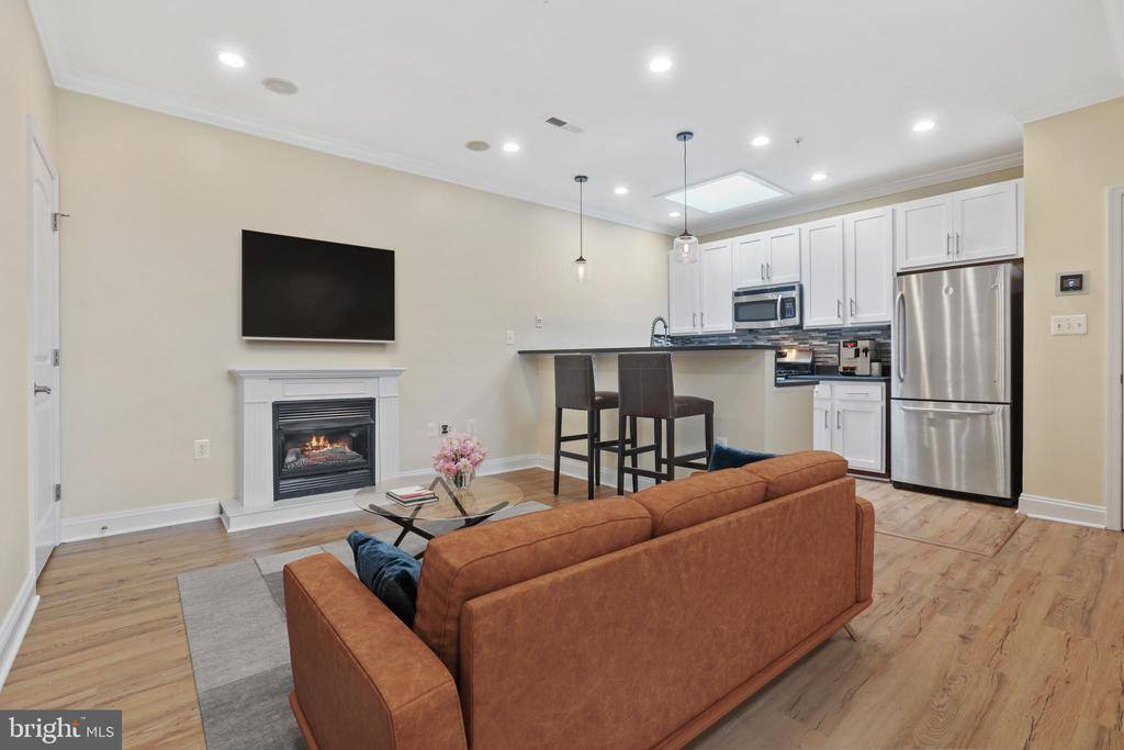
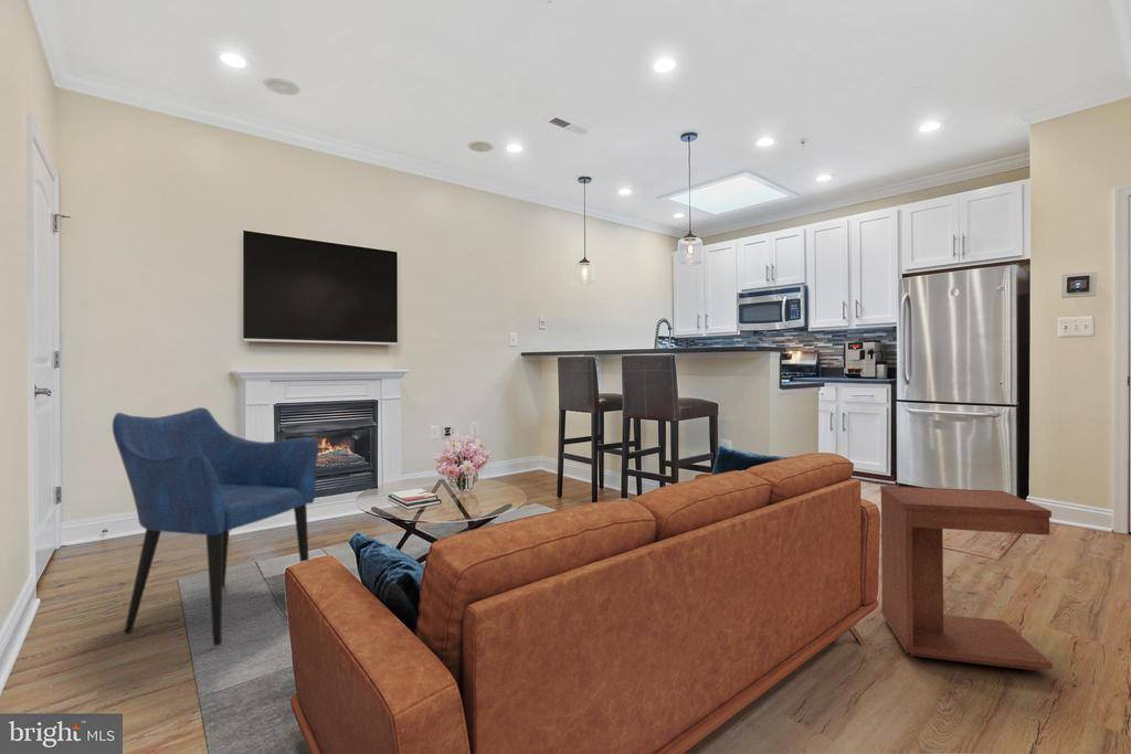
+ side table [879,485,1054,672]
+ armchair [112,406,320,647]
